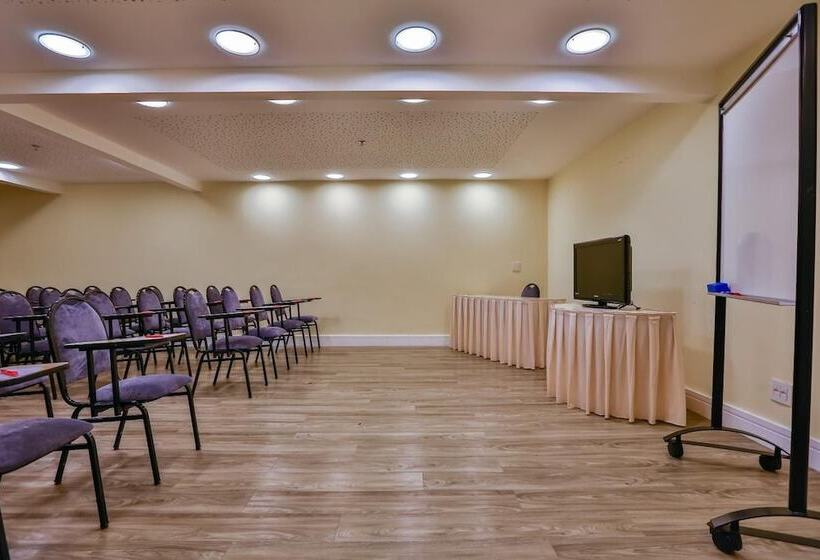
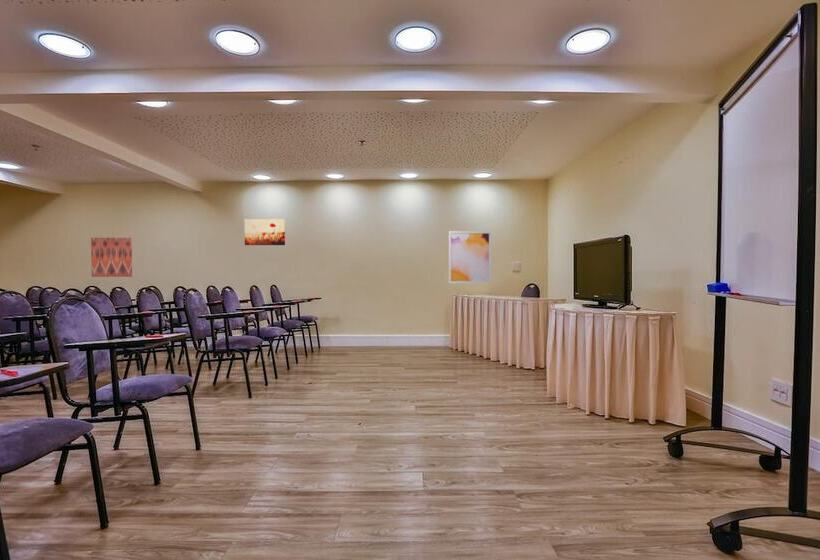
+ wall art [447,230,492,284]
+ wall art [90,237,133,278]
+ wall art [244,218,286,246]
